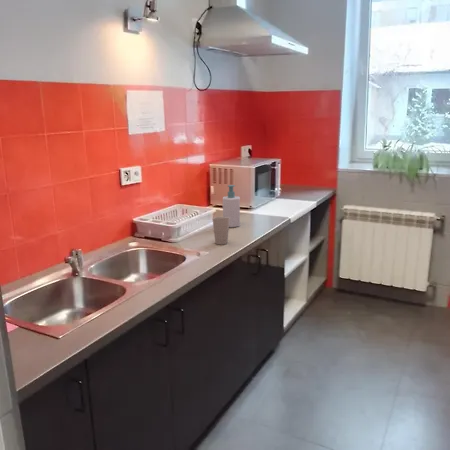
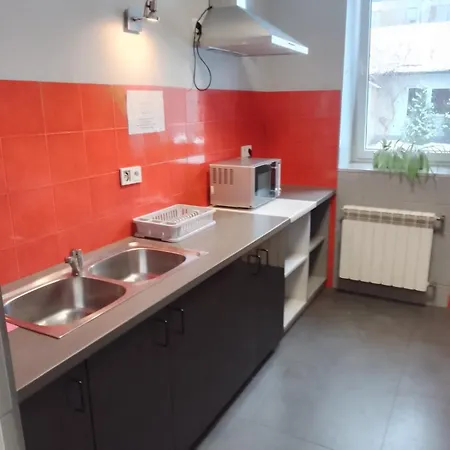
- soap bottle [222,184,241,228]
- cup [212,216,230,245]
